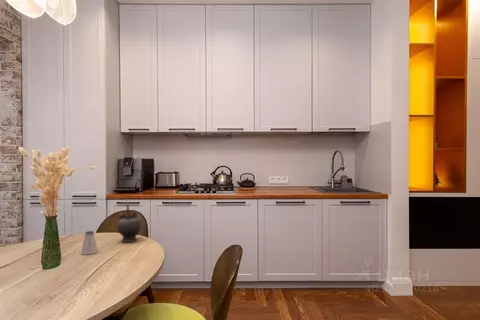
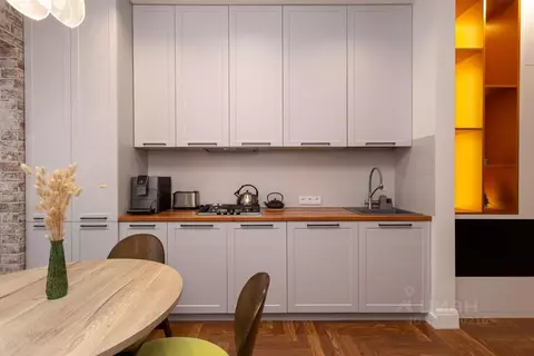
- teapot [116,200,142,243]
- saltshaker [80,230,99,256]
